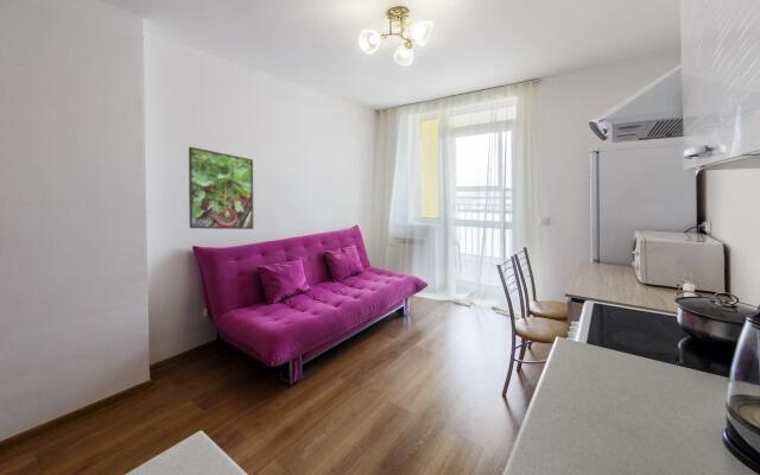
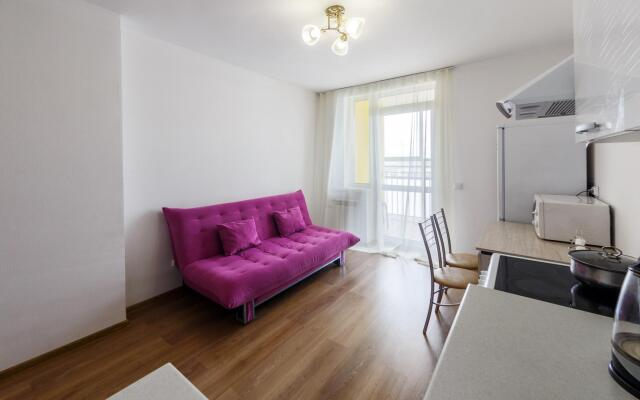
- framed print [188,146,254,230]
